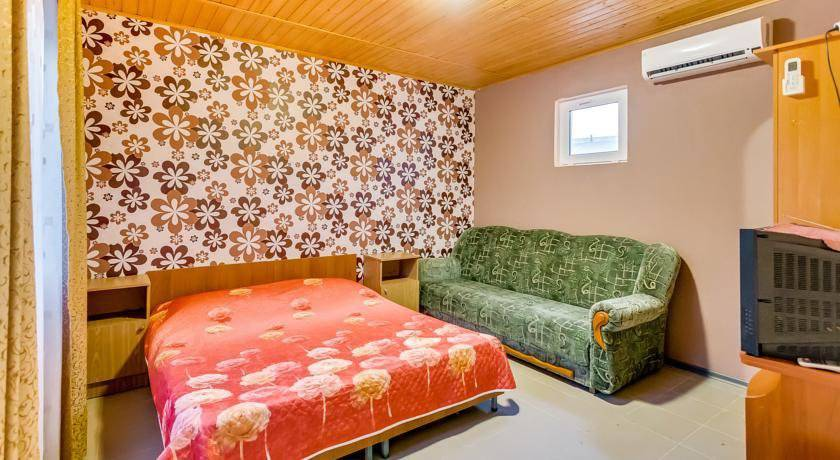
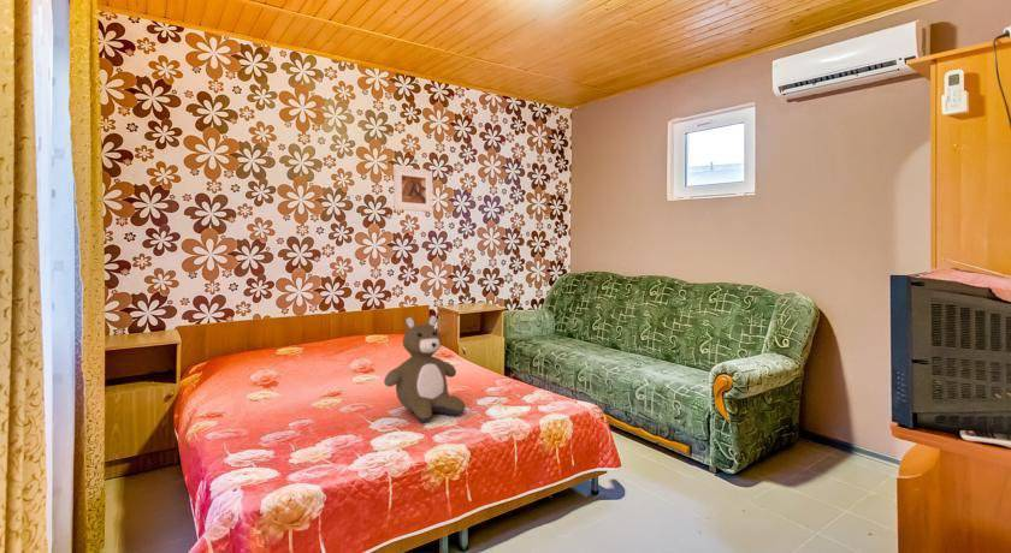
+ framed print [392,166,434,213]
+ teddy bear [383,314,467,423]
